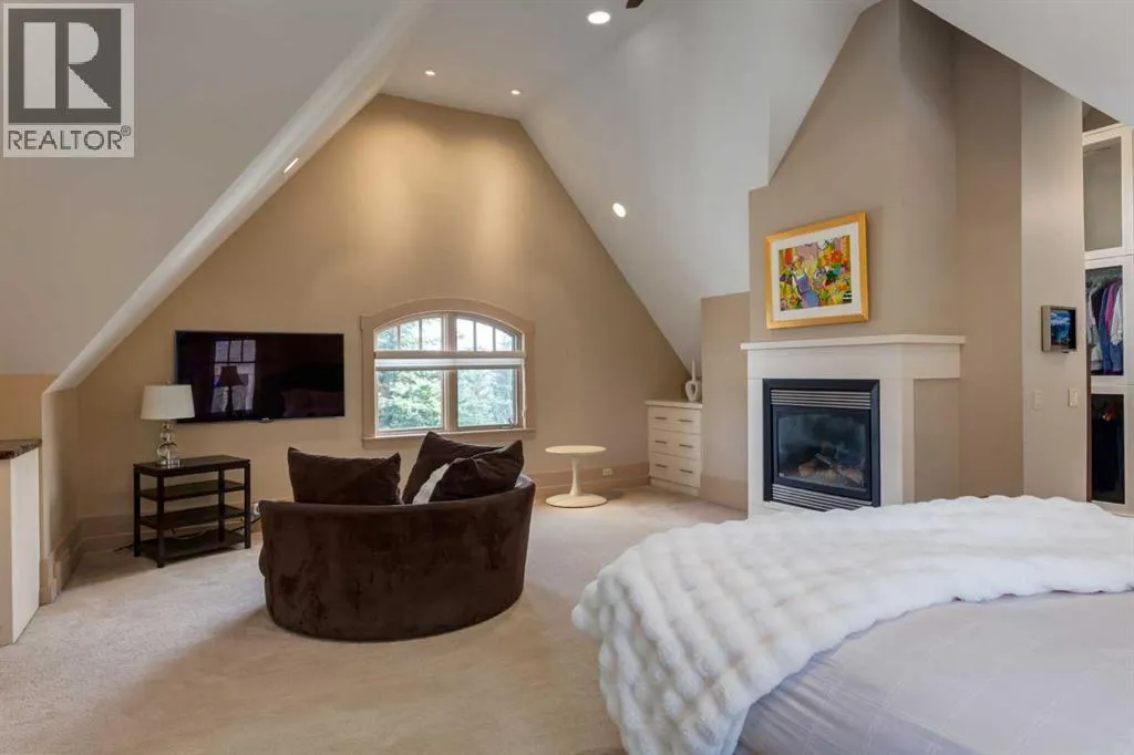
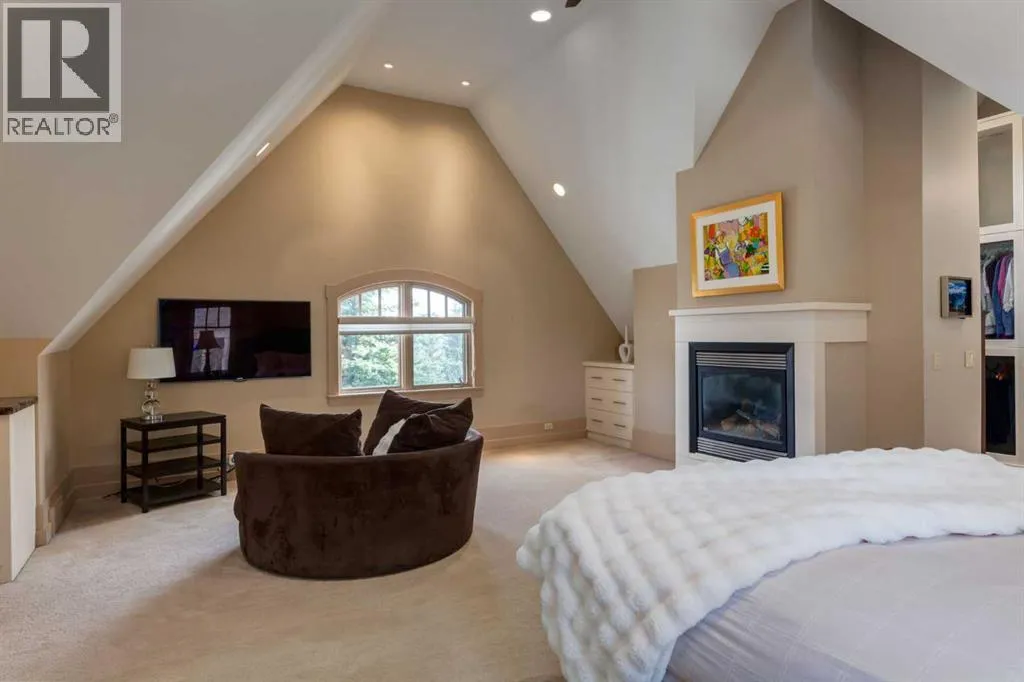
- side table [545,445,608,508]
